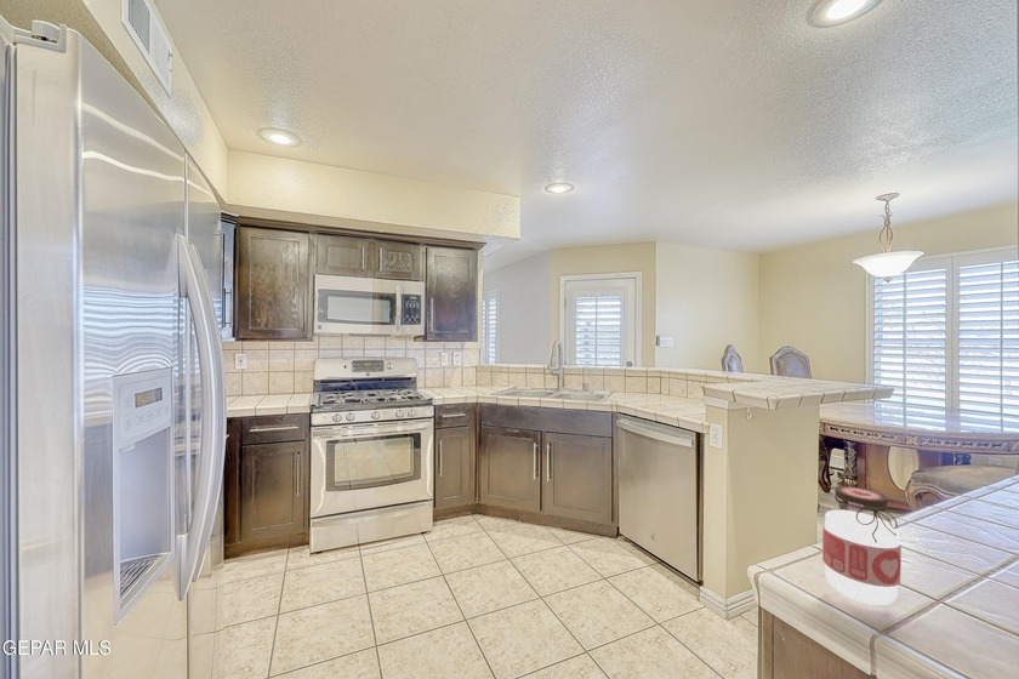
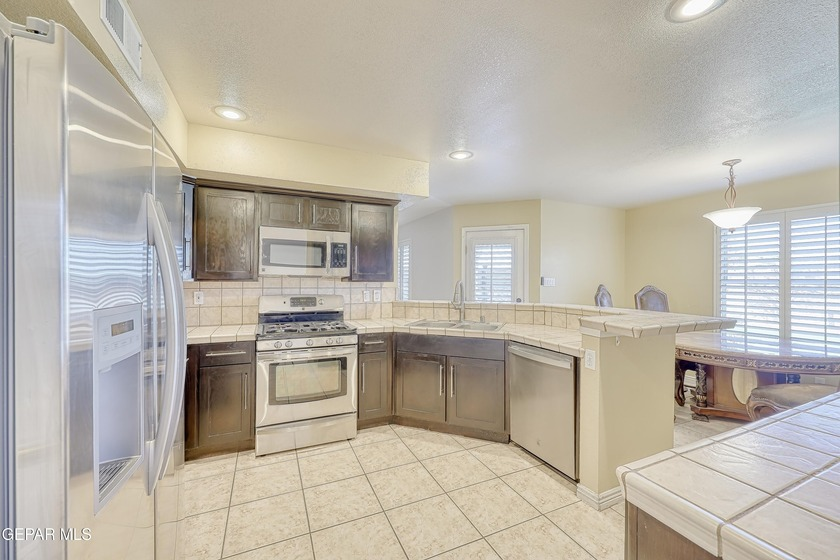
- jar [821,485,903,606]
